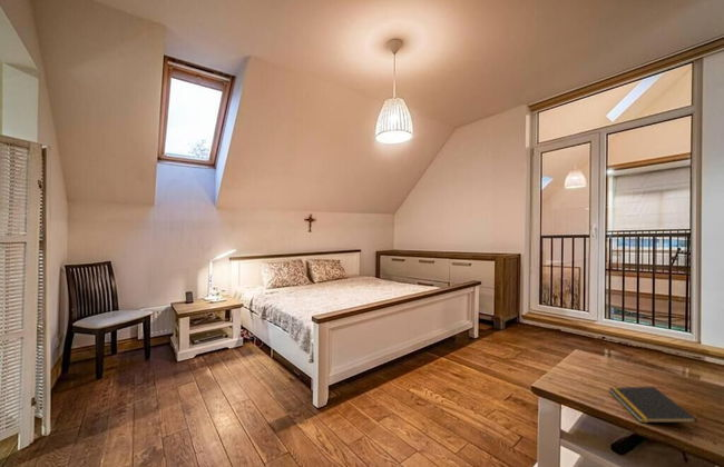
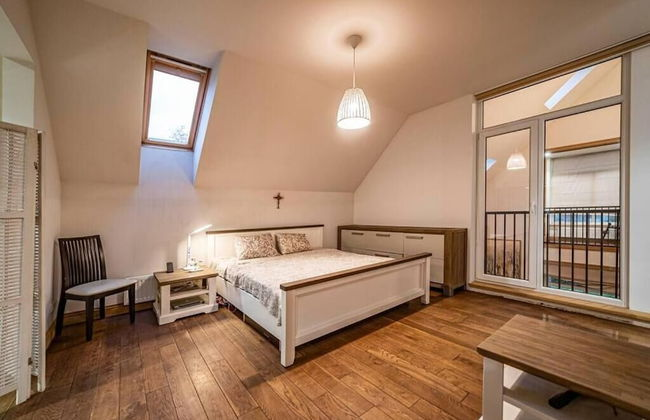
- notepad [608,386,698,424]
